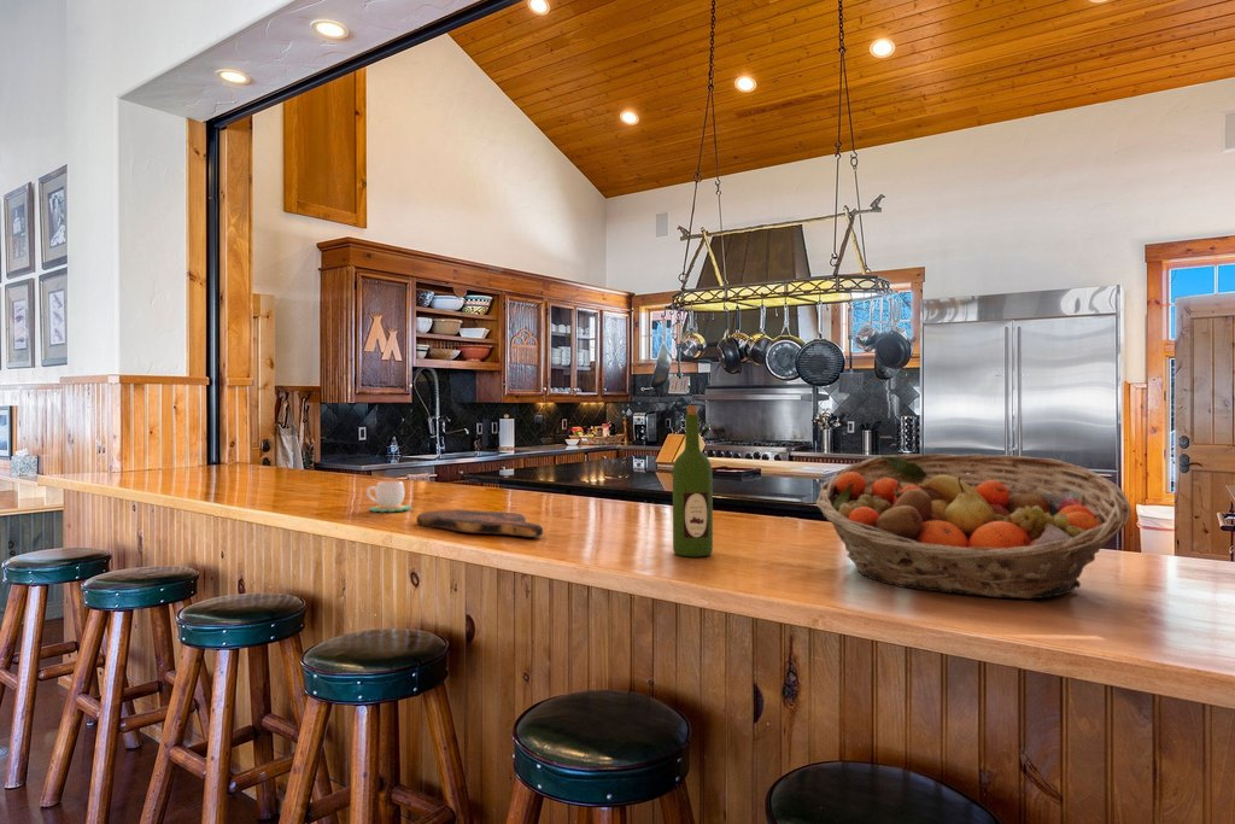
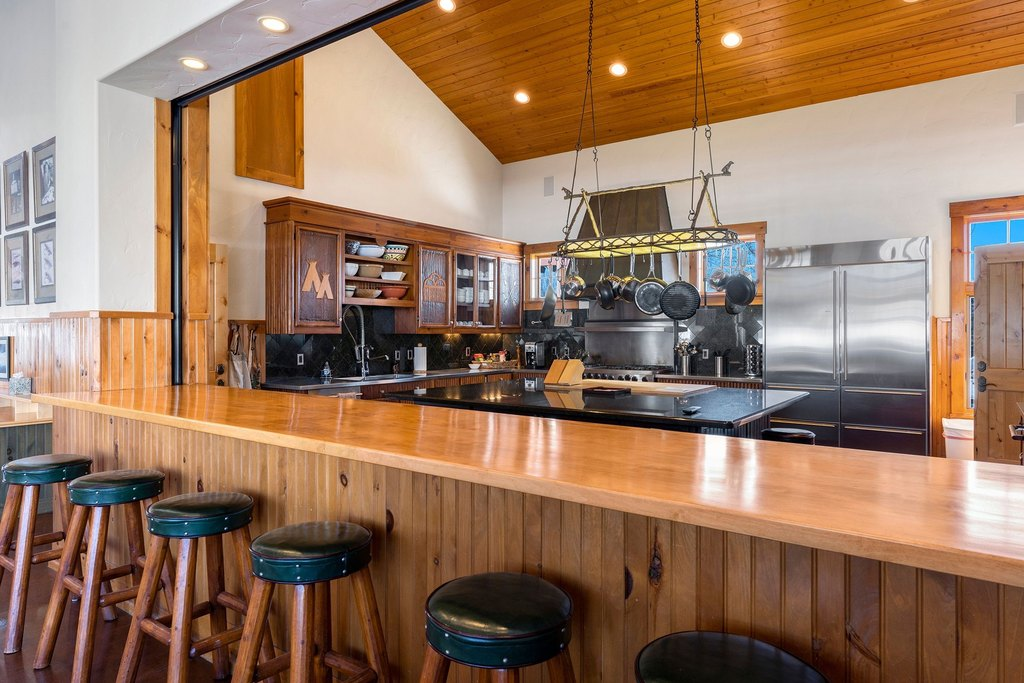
- wine bottle [672,404,714,557]
- fruit basket [815,452,1132,600]
- cutting board [415,508,544,538]
- mug [365,480,412,513]
